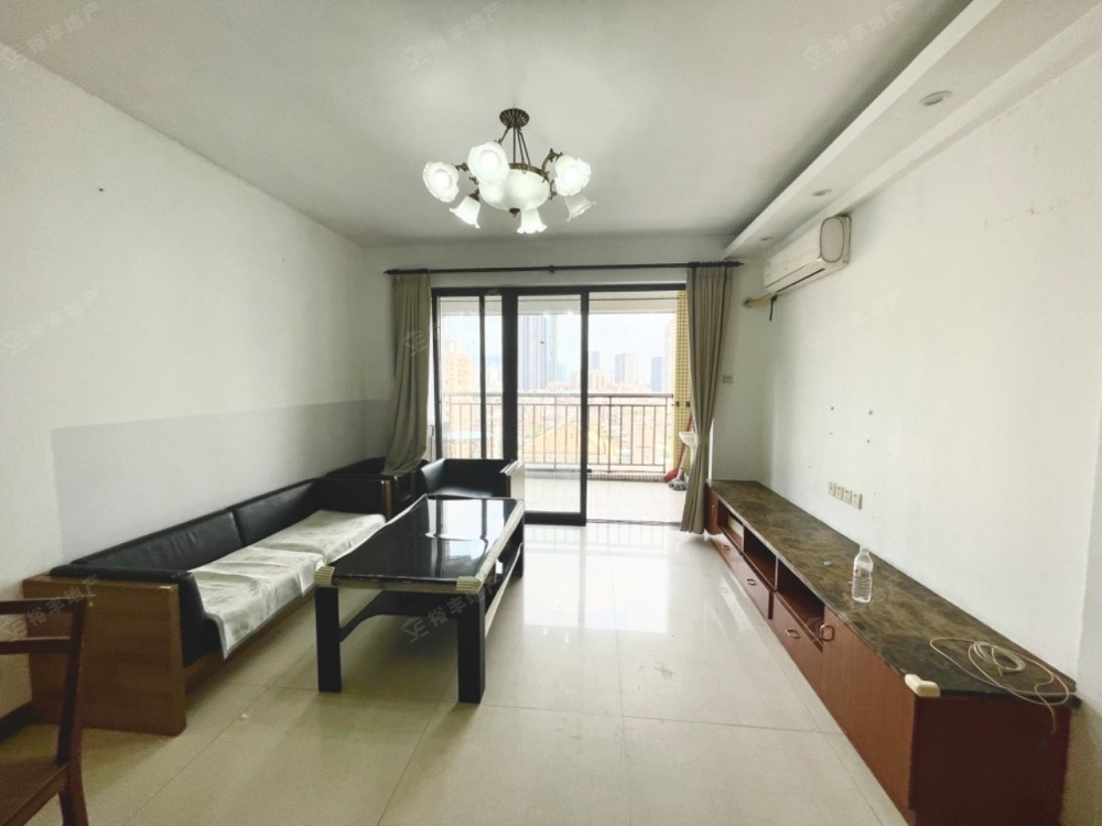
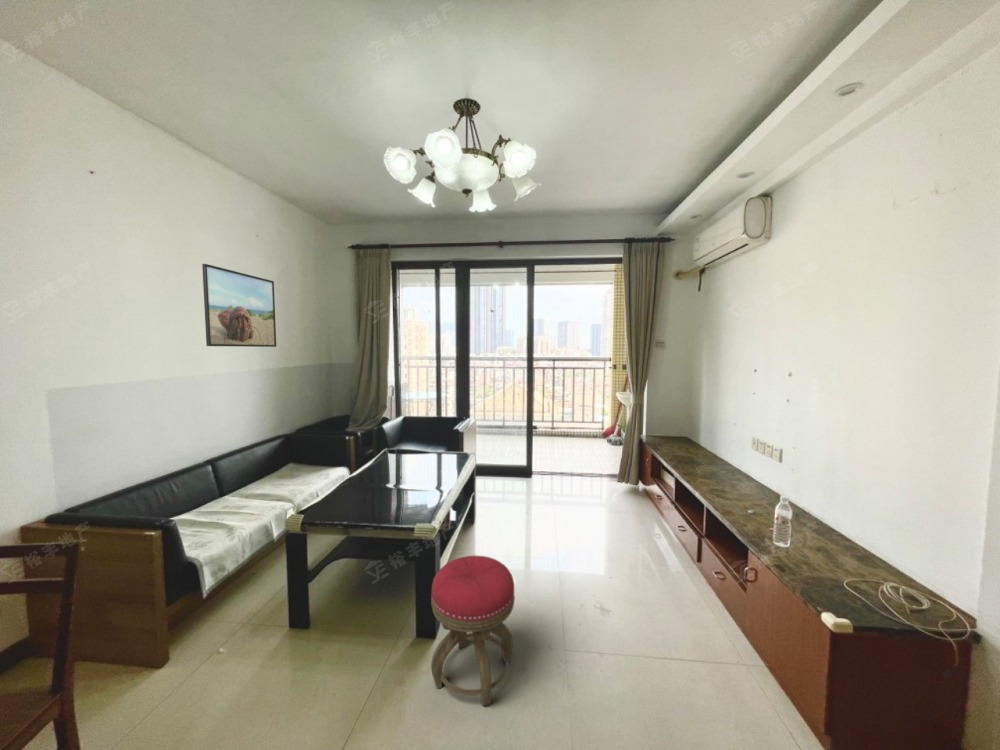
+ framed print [201,263,277,348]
+ stool [430,555,516,708]
